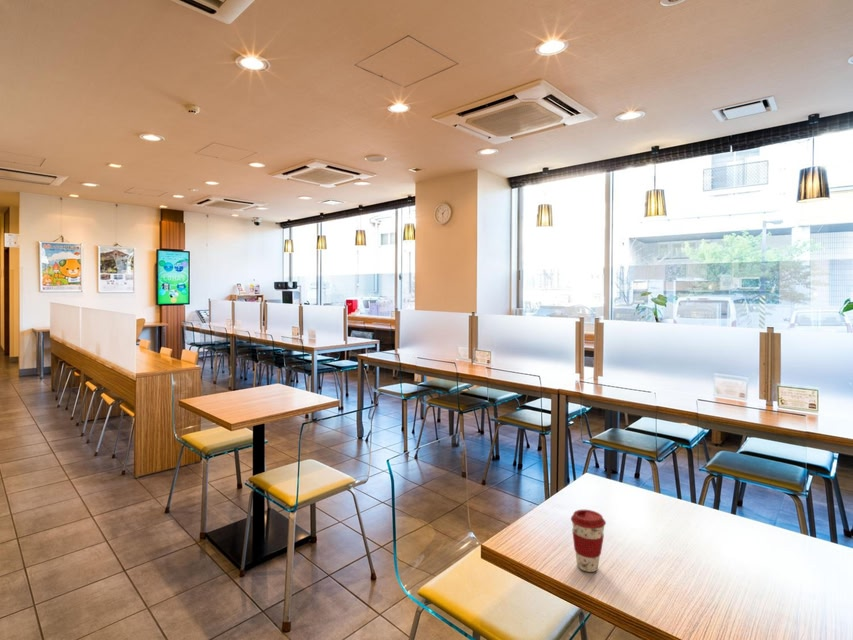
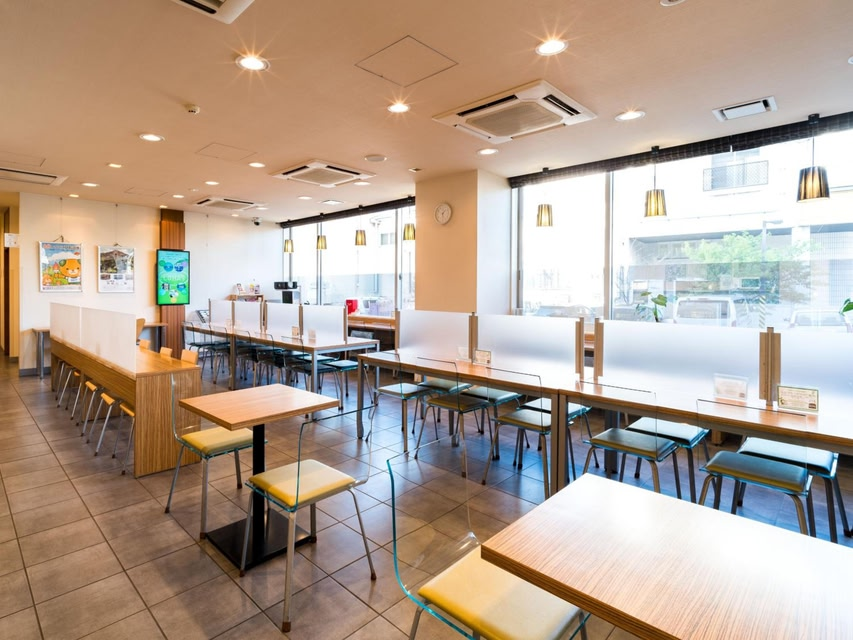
- coffee cup [570,509,607,573]
